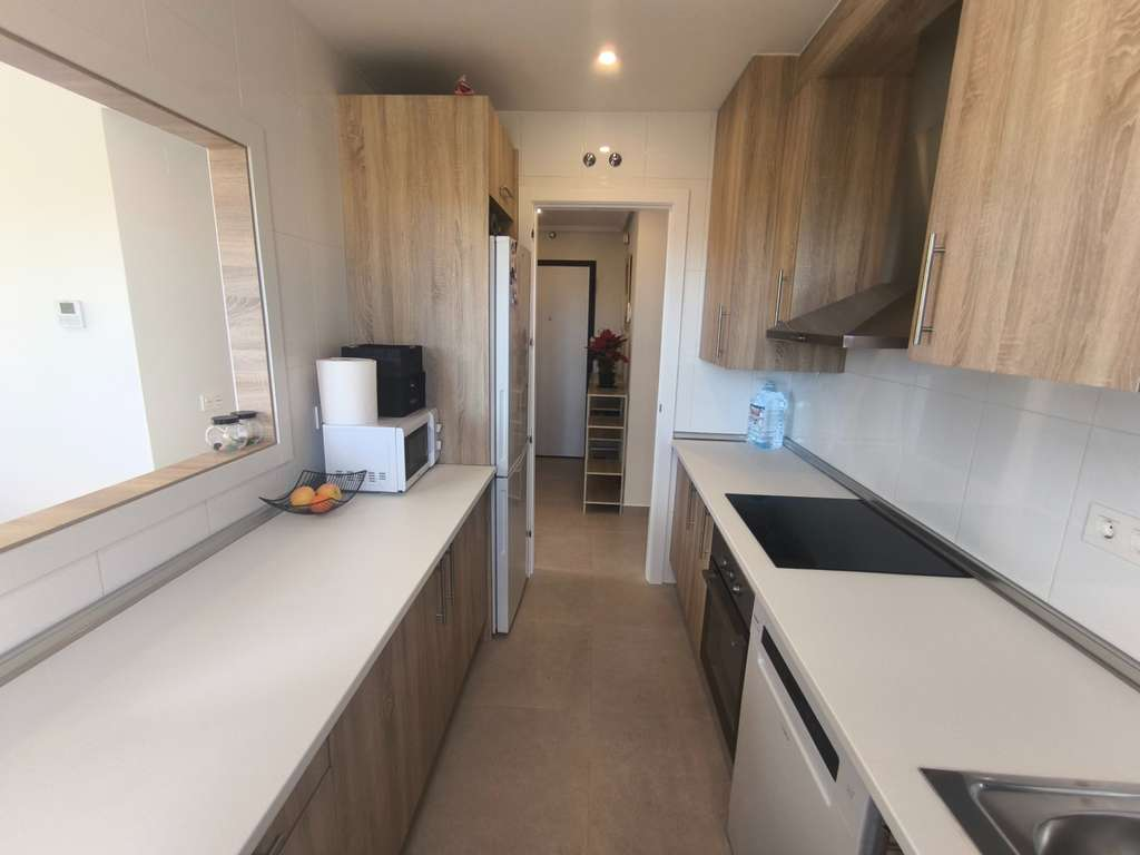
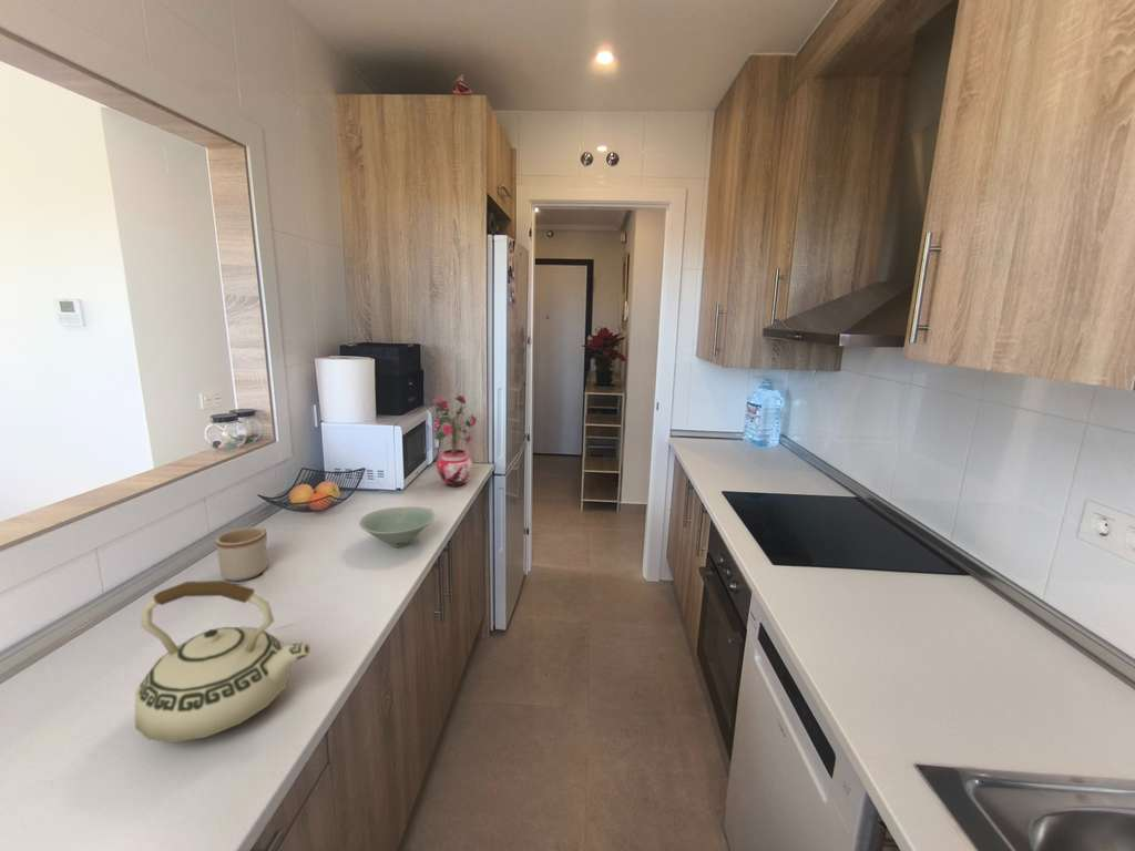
+ mug [215,526,268,582]
+ bowl [358,505,436,548]
+ teakettle [134,580,311,744]
+ potted plant [431,393,479,488]
